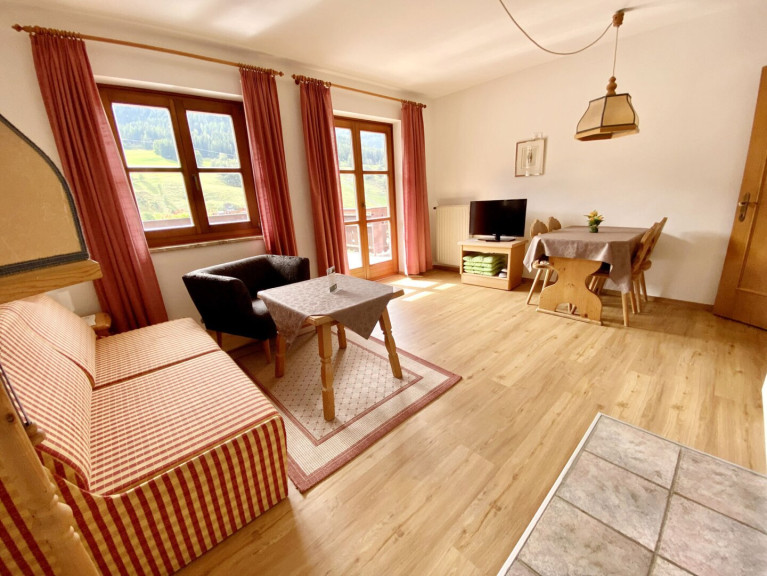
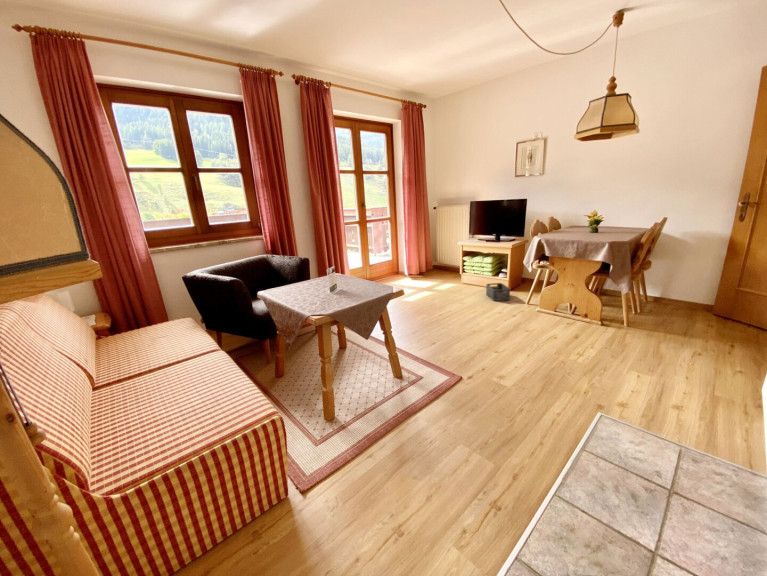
+ storage bin [485,282,511,302]
